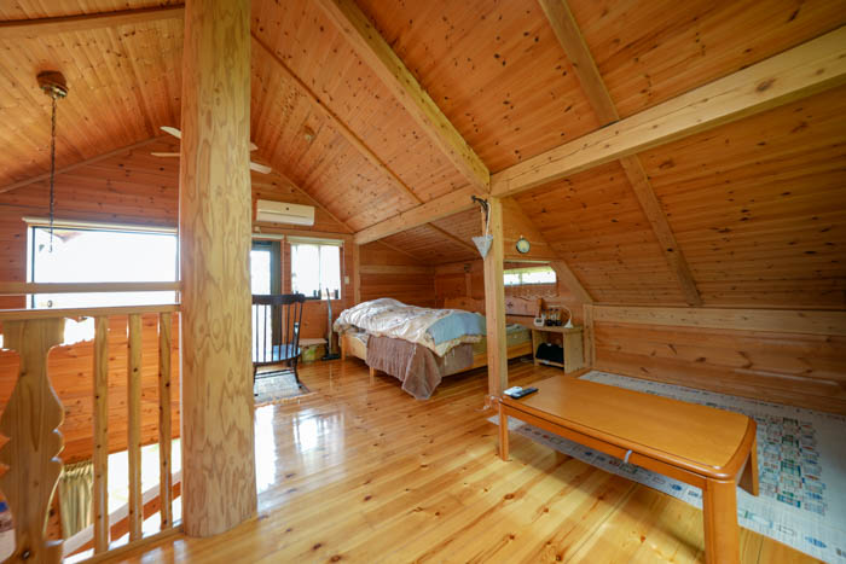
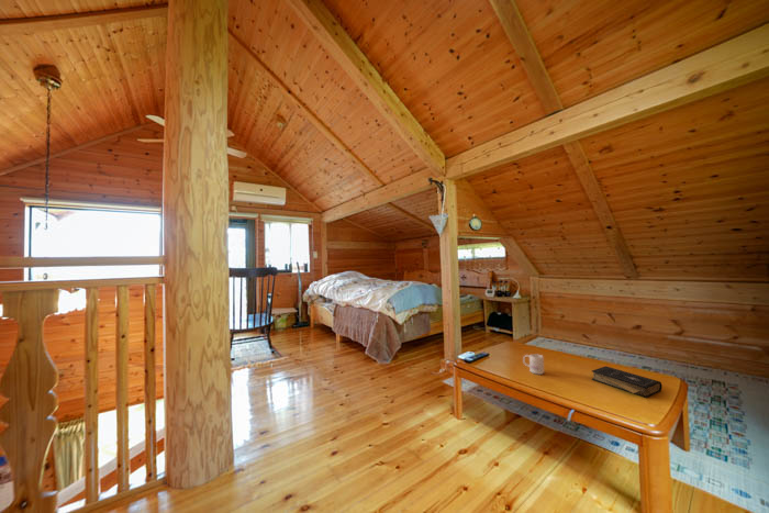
+ mug [522,353,545,376]
+ book [591,365,664,399]
